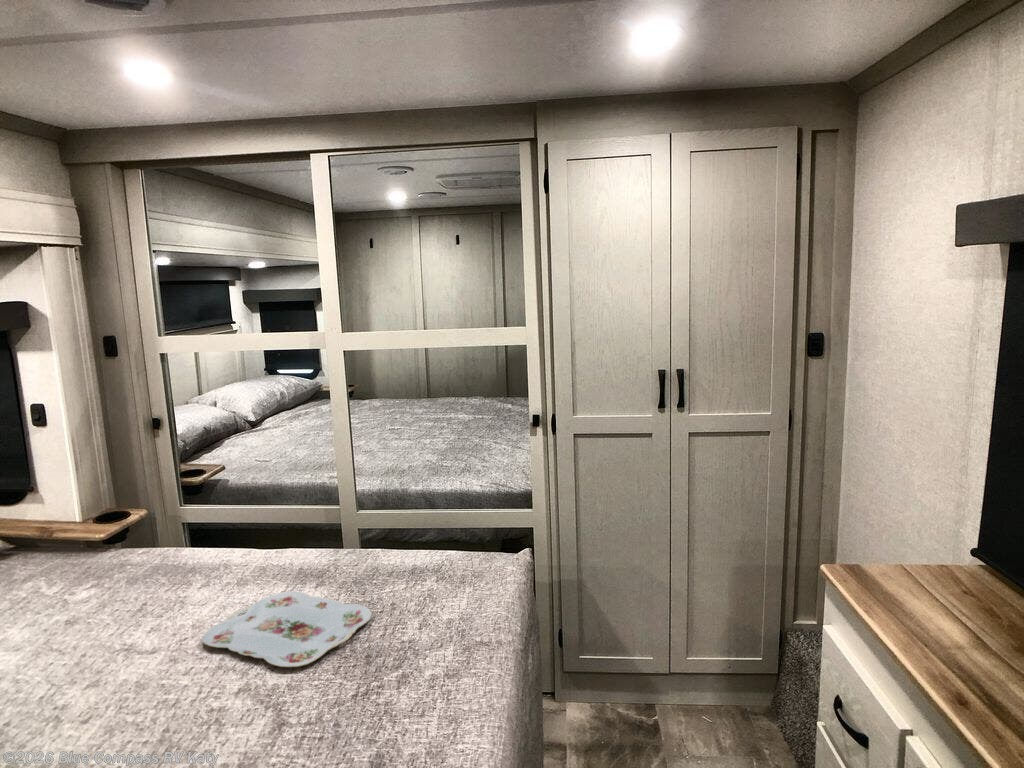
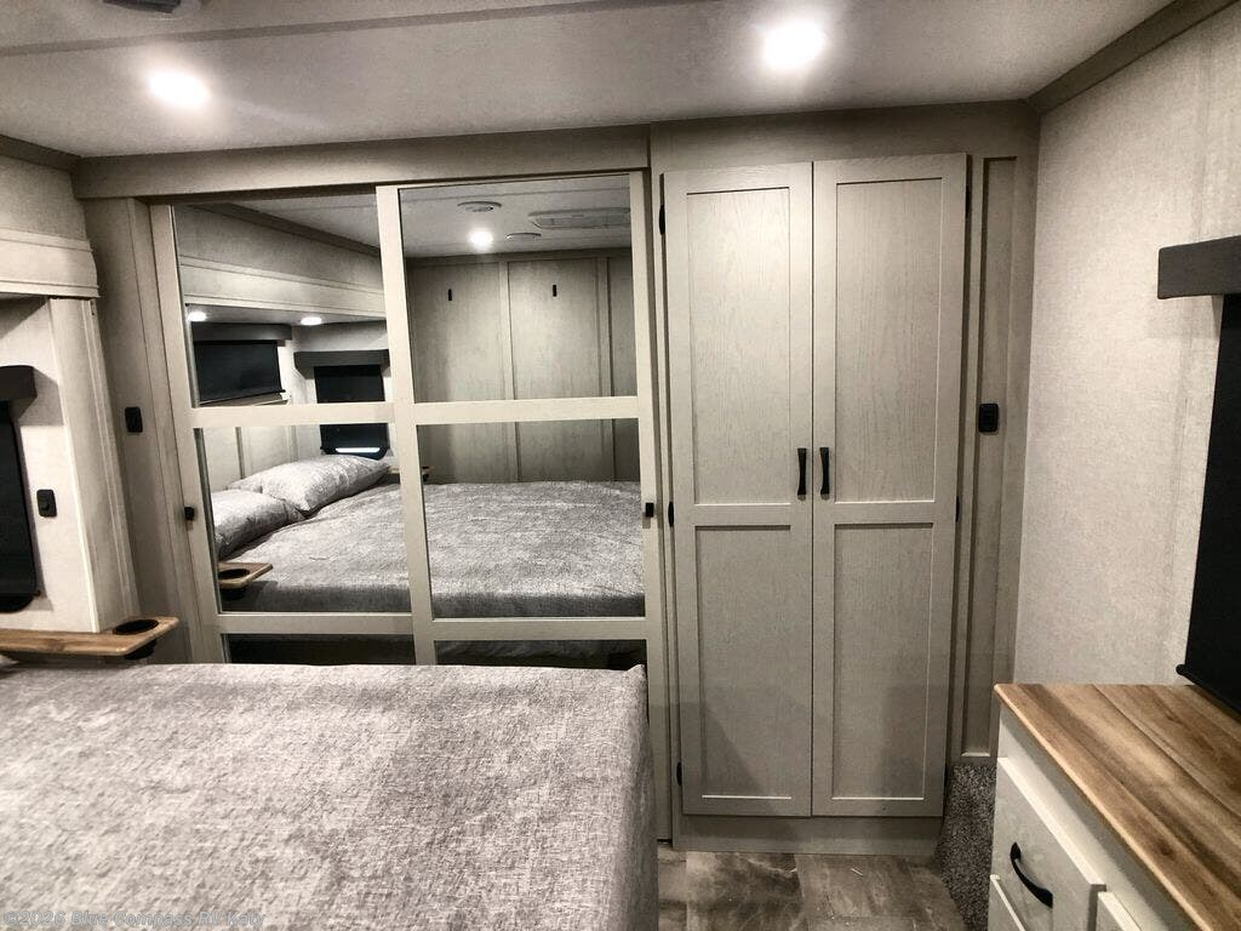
- serving tray [201,590,372,668]
